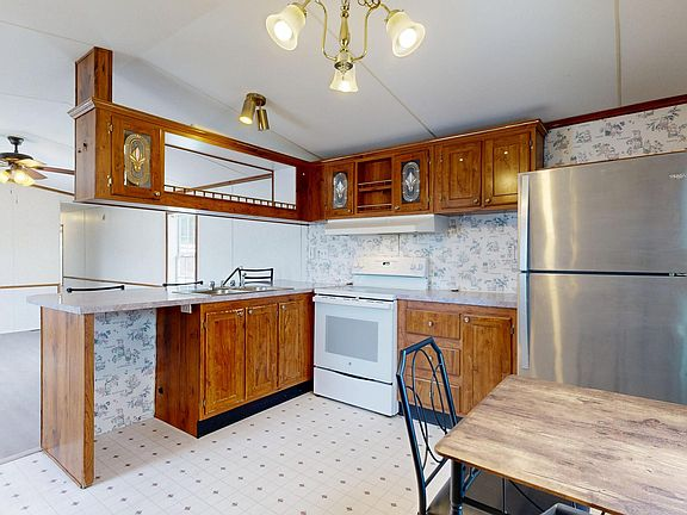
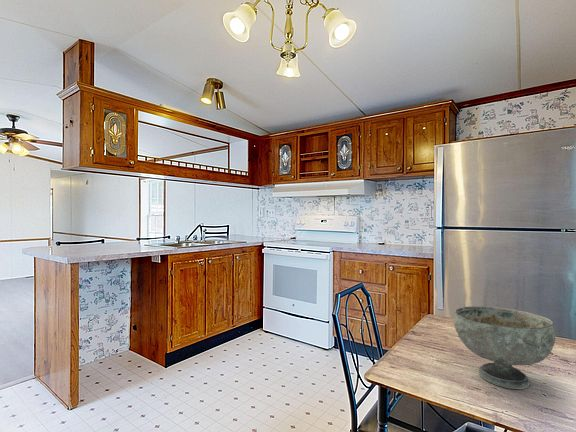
+ decorative bowl [453,305,556,390]
